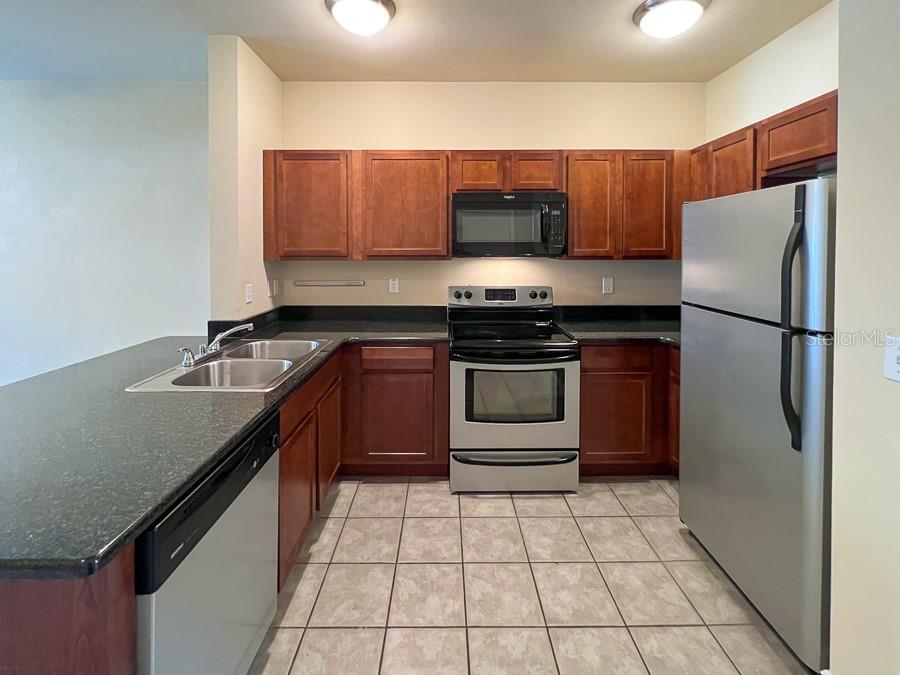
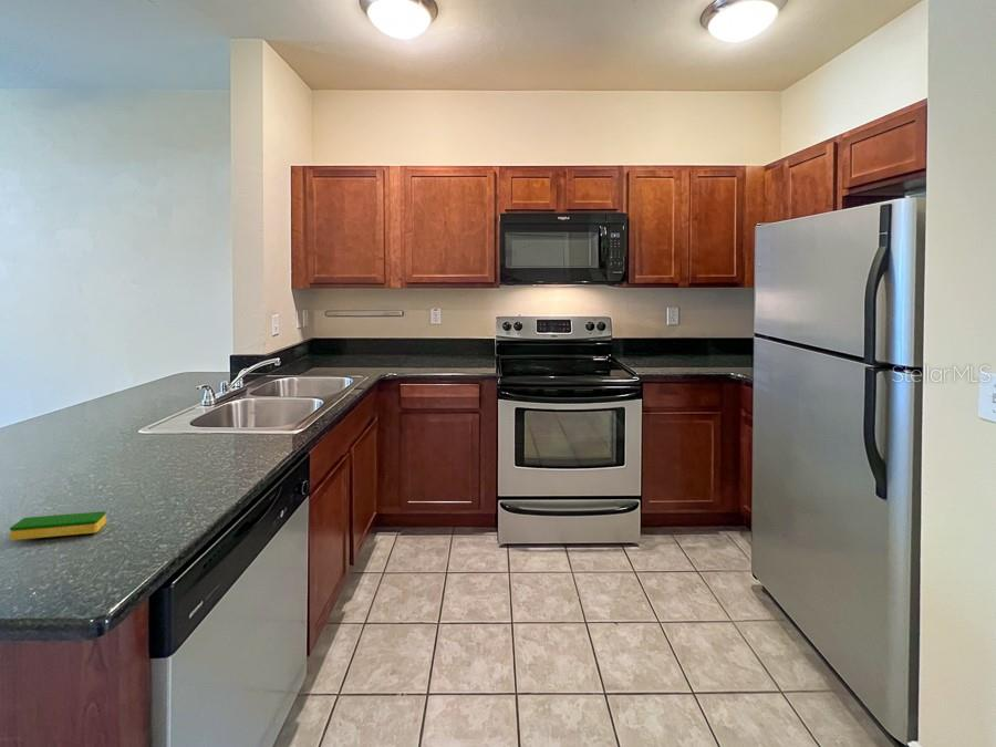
+ dish sponge [9,510,107,541]
